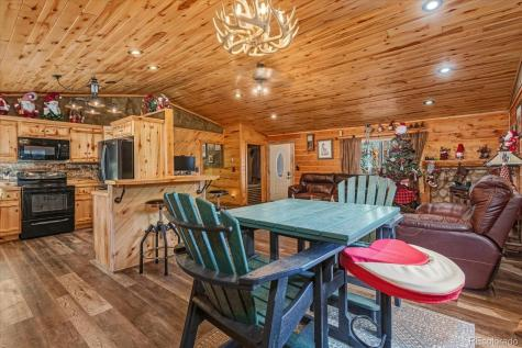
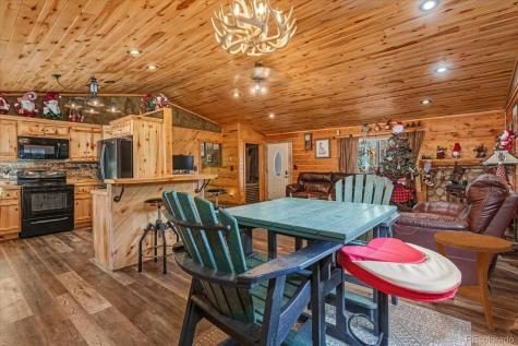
+ side table [431,230,513,332]
